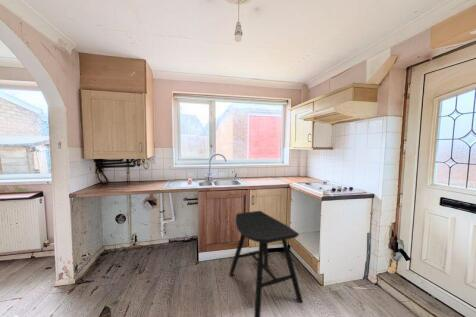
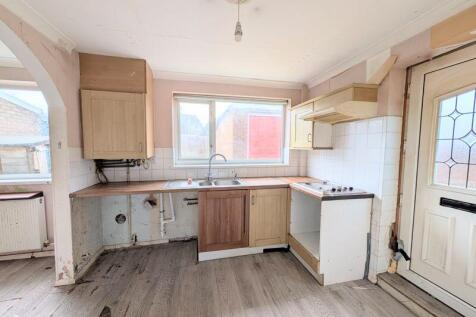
- stool [228,210,304,317]
